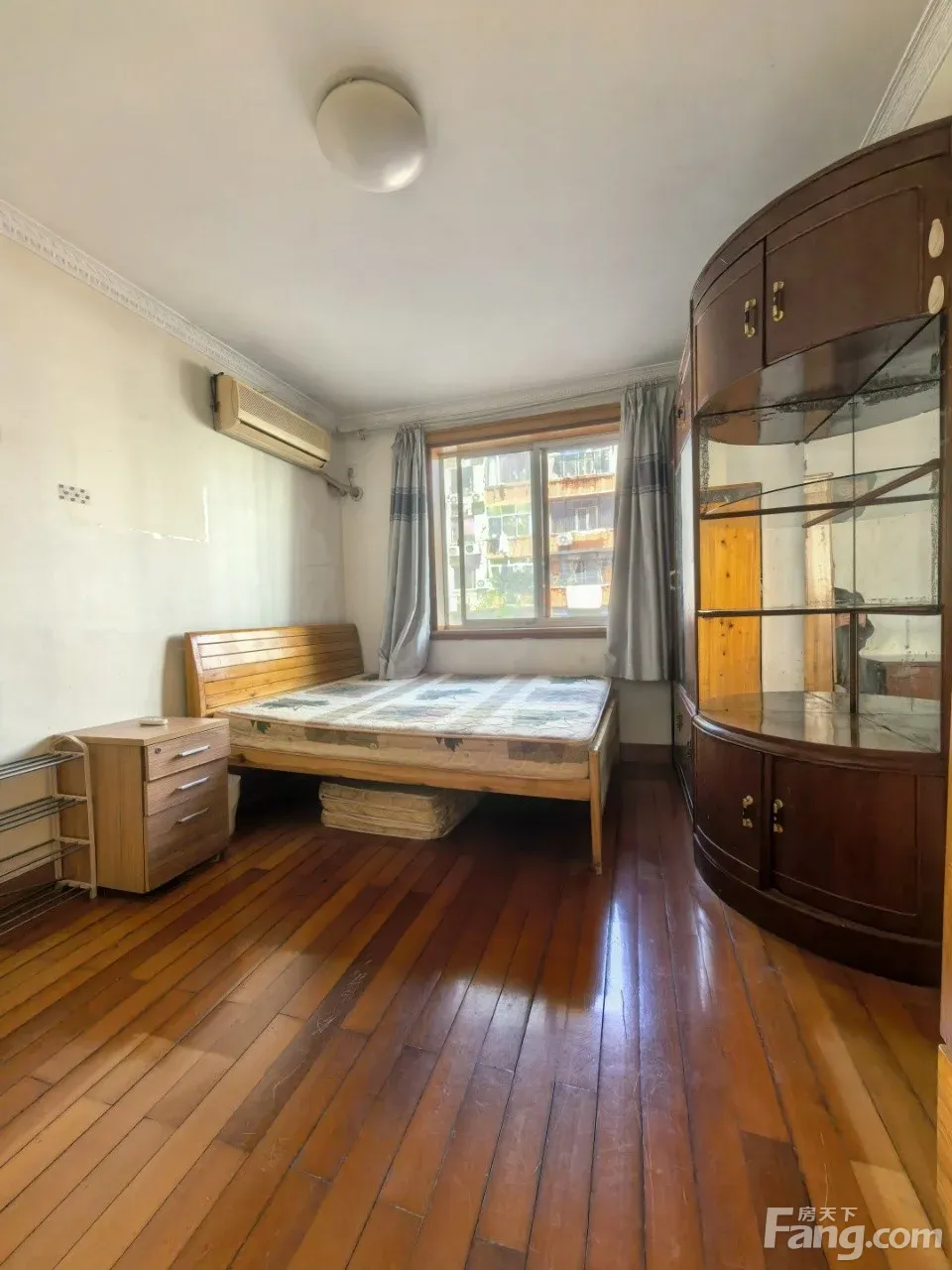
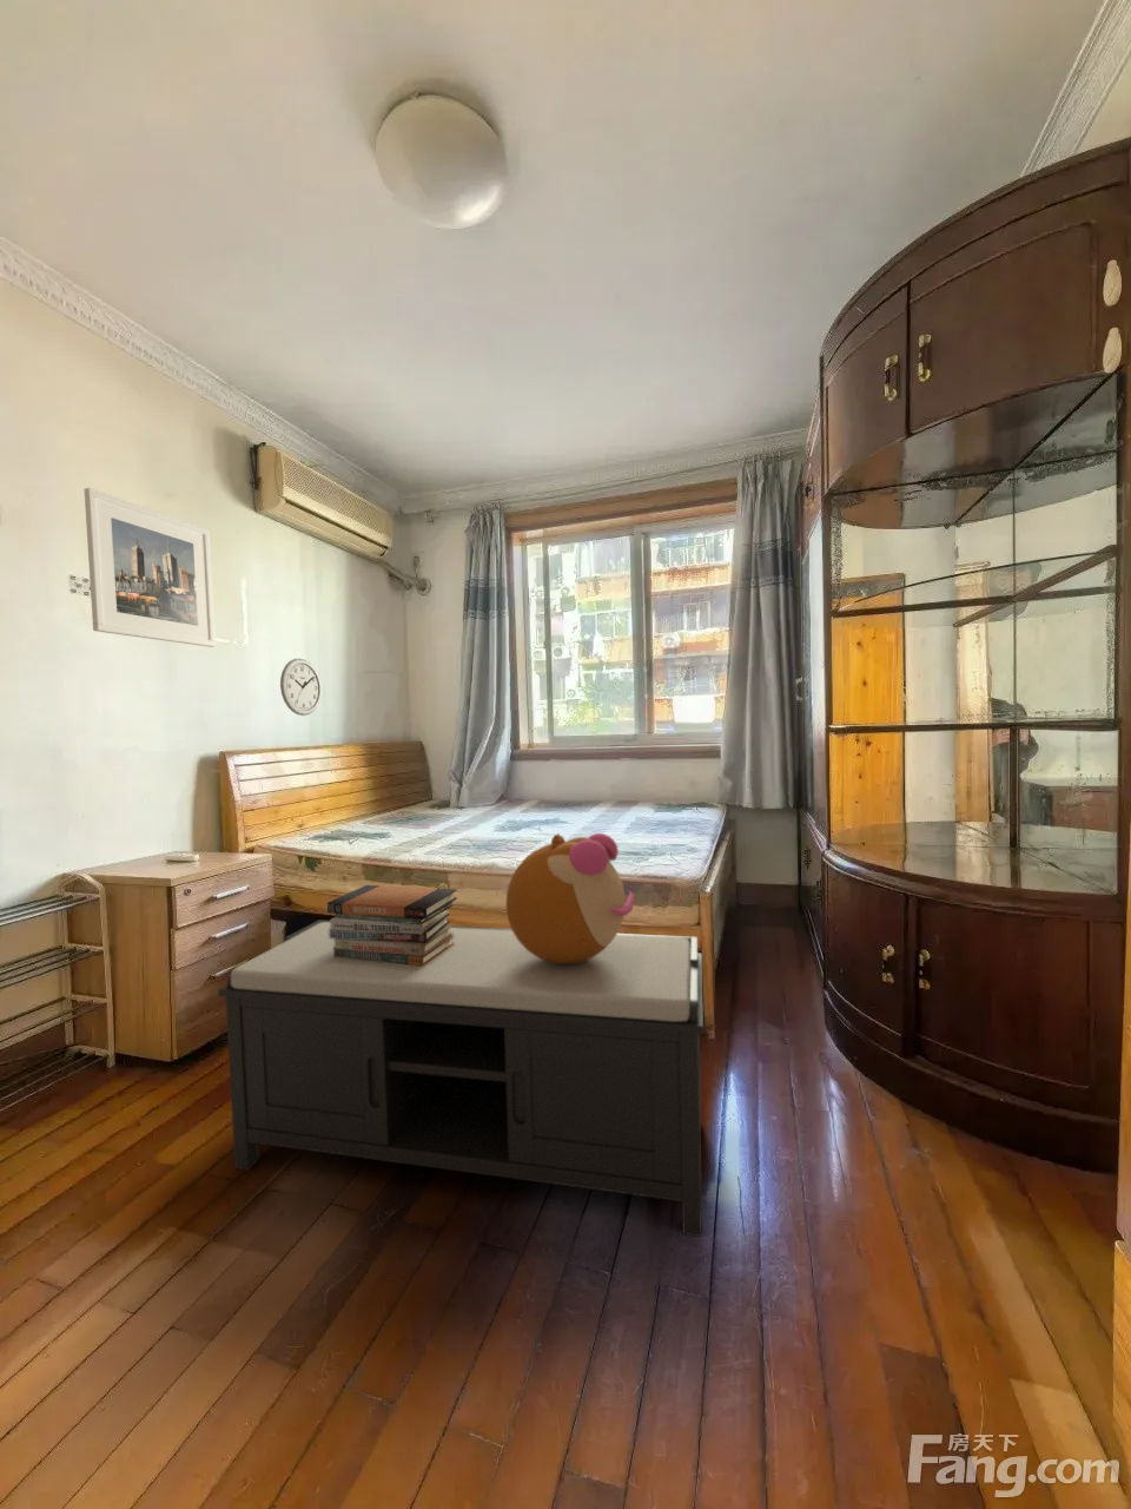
+ bench [216,918,704,1238]
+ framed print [83,487,216,649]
+ book stack [327,884,459,967]
+ plush toy [504,832,636,965]
+ wall clock [279,658,323,716]
